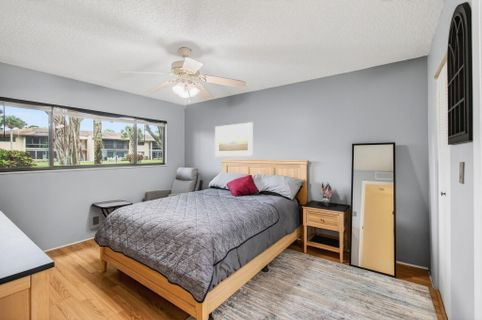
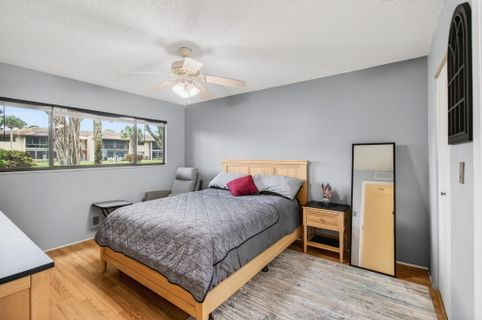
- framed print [214,121,254,157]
